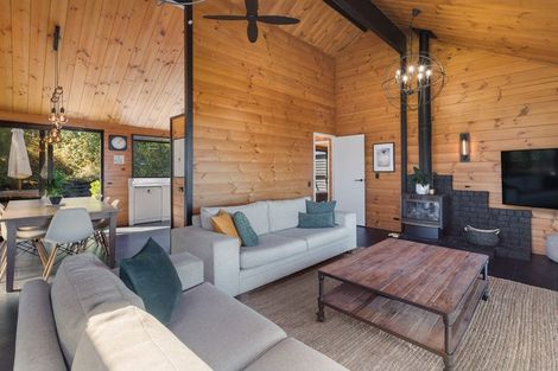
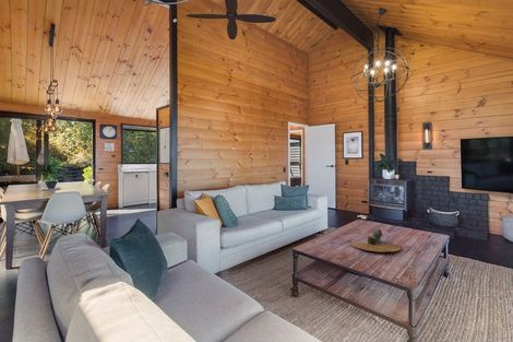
+ decorative tray [348,228,402,253]
